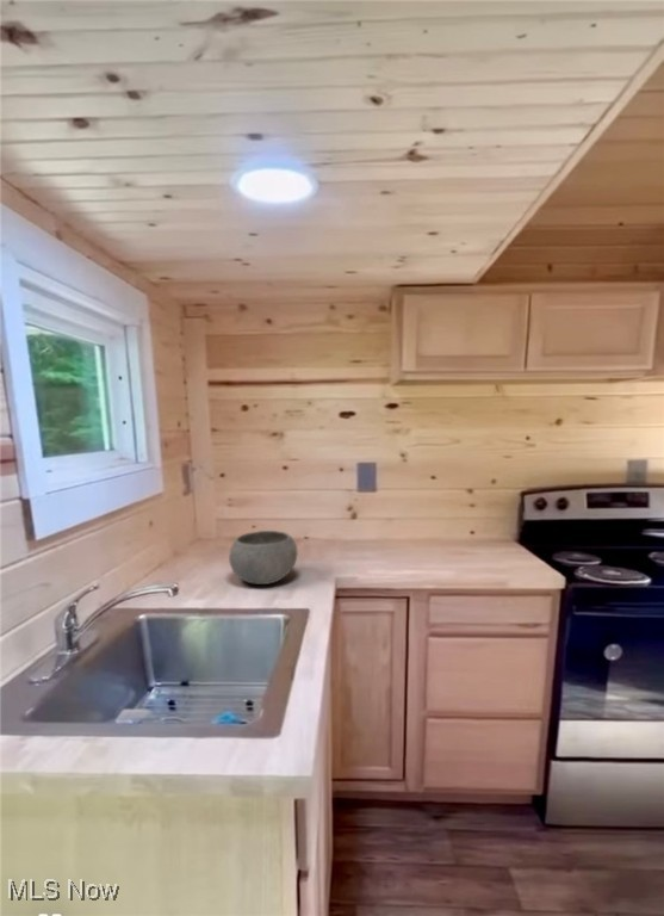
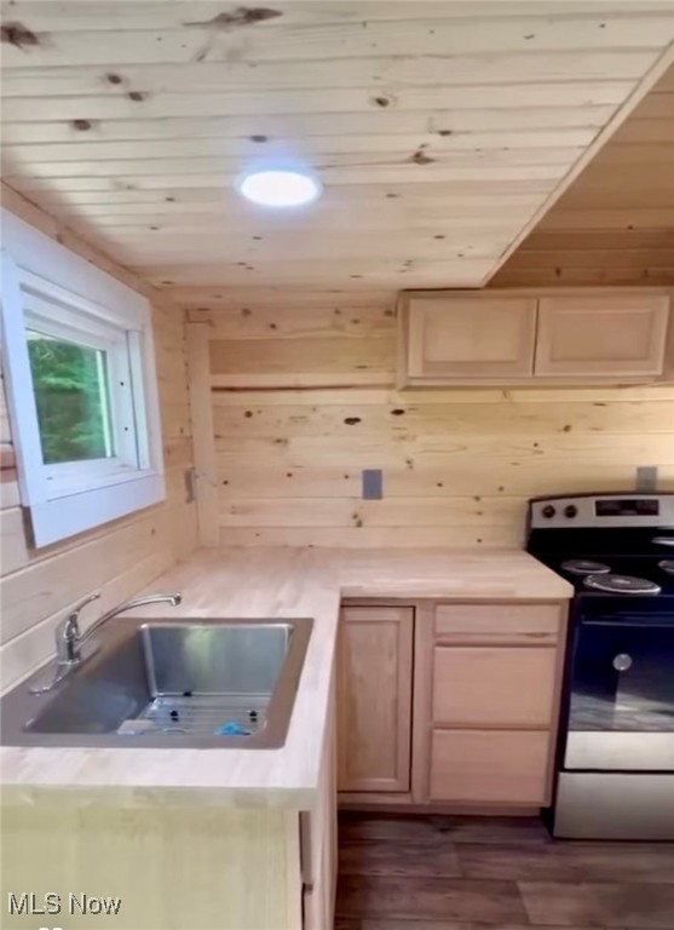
- bowl [228,530,299,586]
